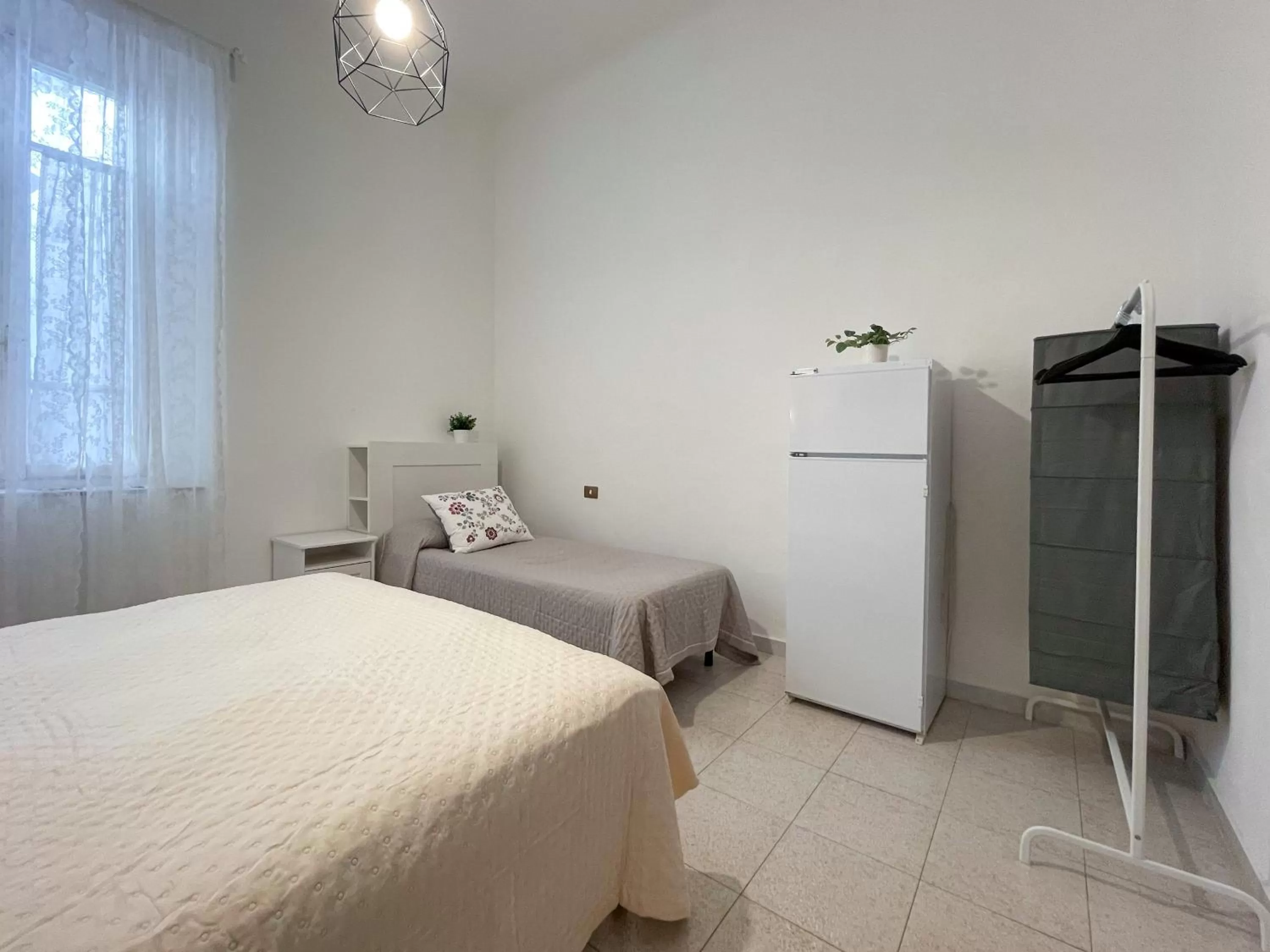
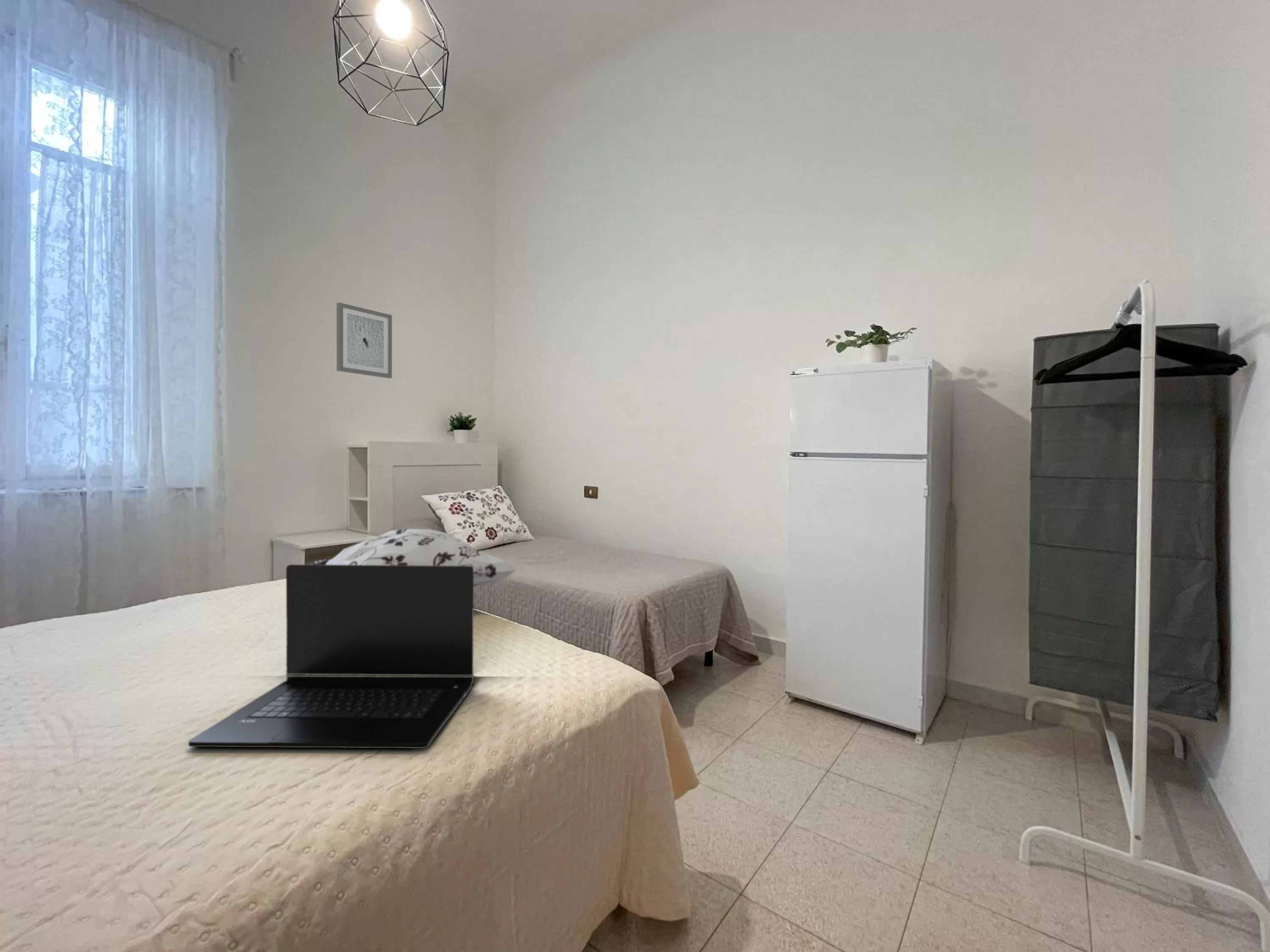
+ wall art [336,302,392,379]
+ laptop [188,564,474,749]
+ decorative pillow [308,528,518,587]
